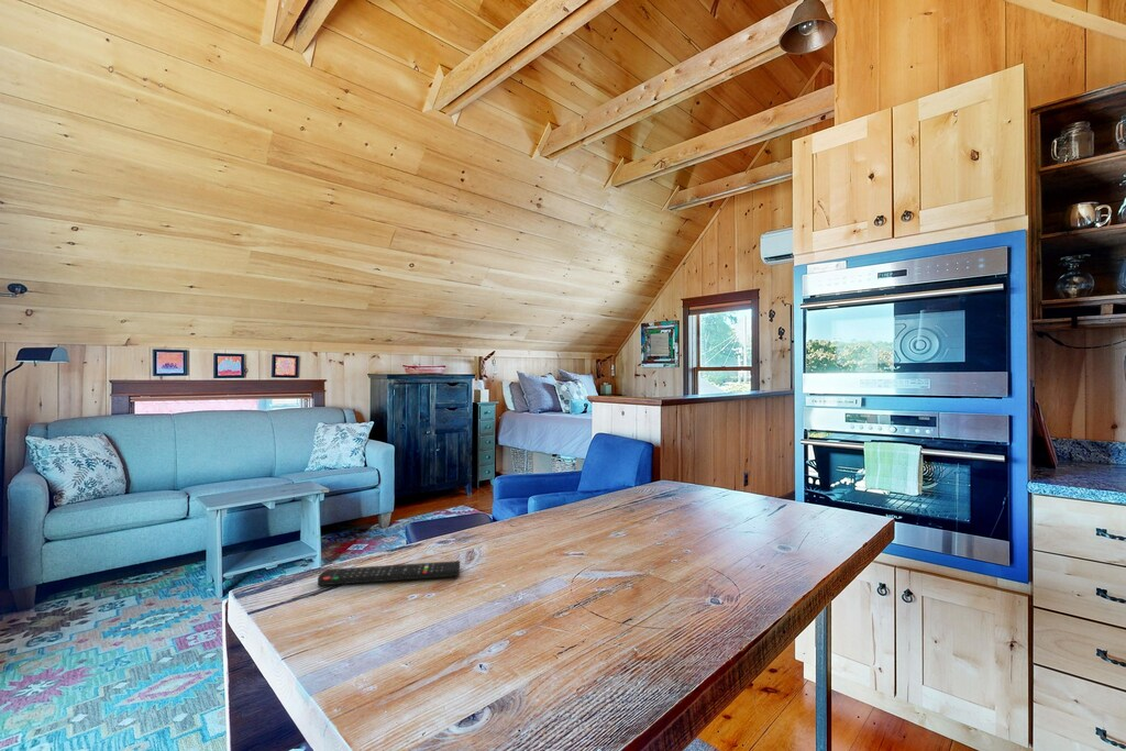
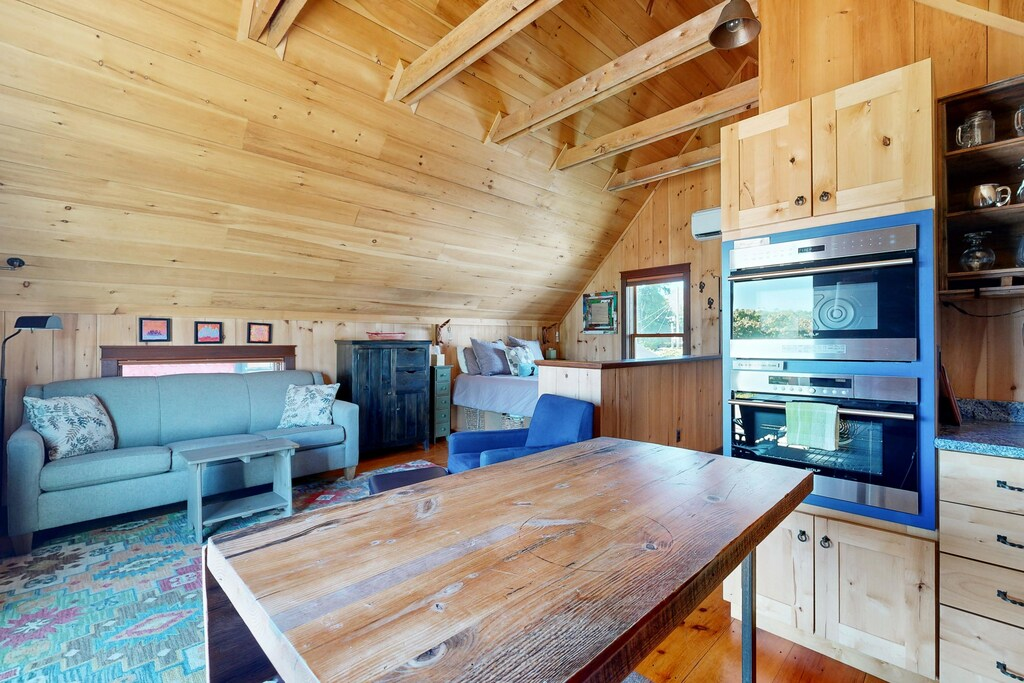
- remote control [317,560,461,587]
